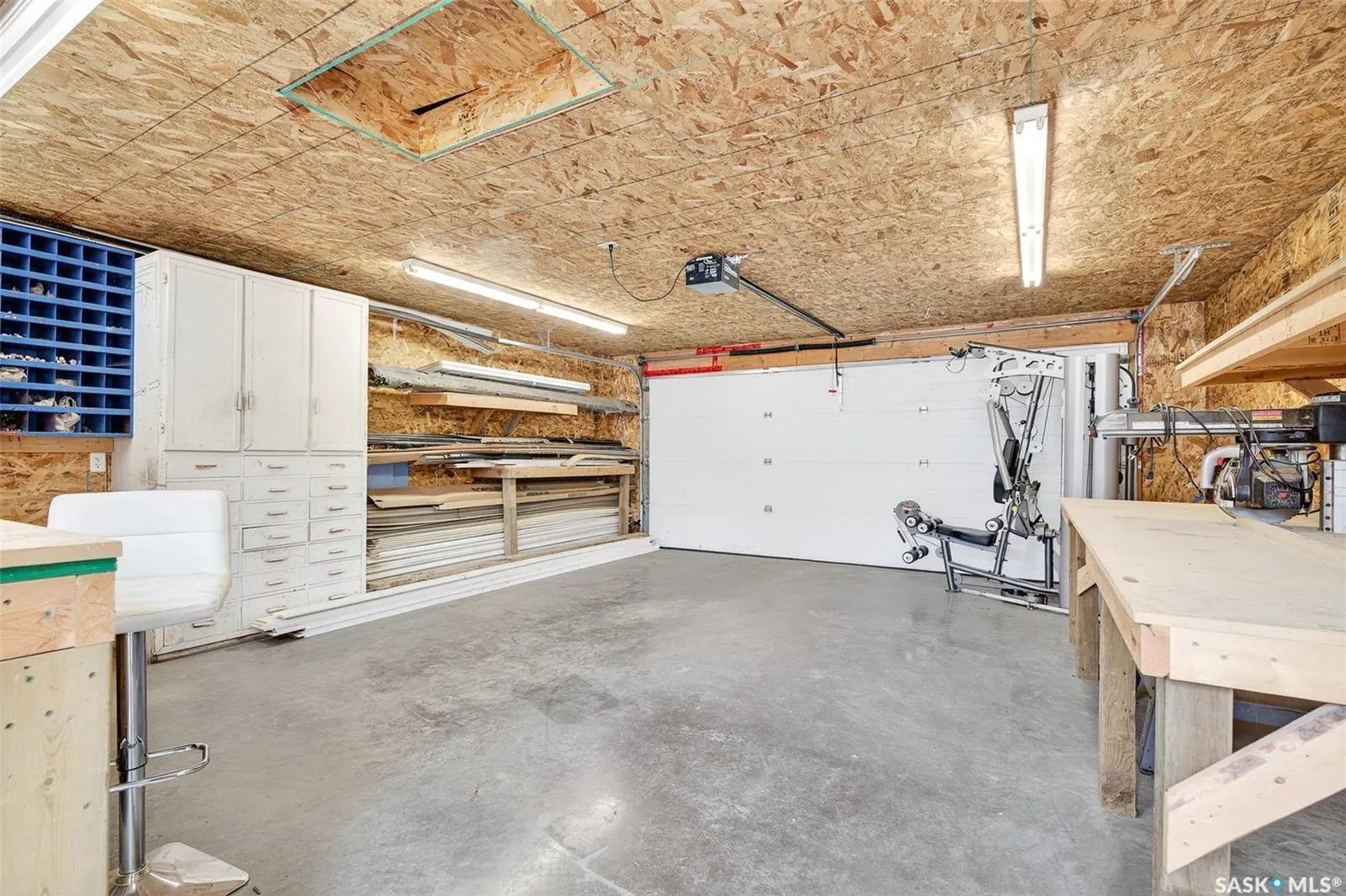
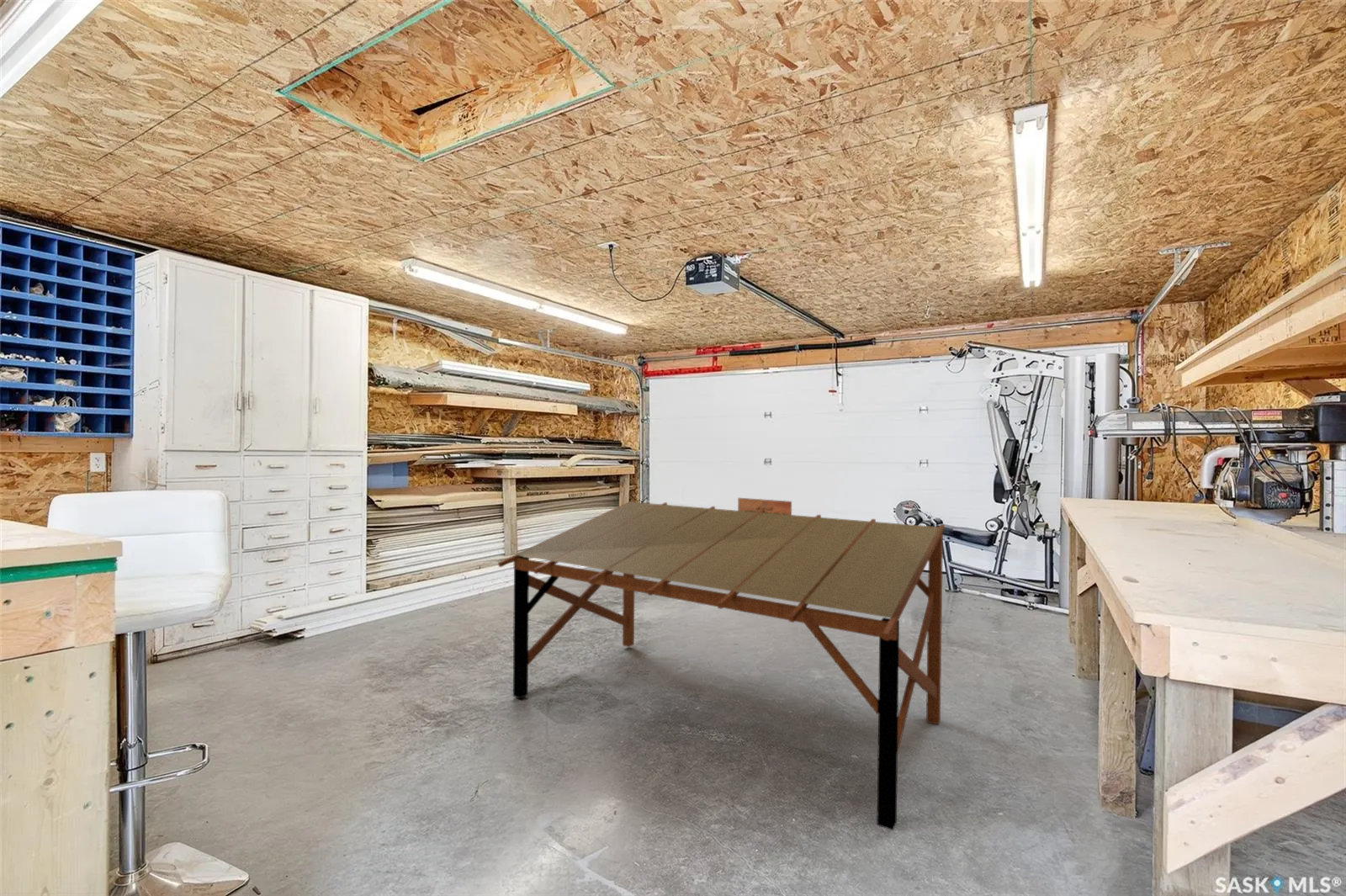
+ work table [497,497,946,831]
